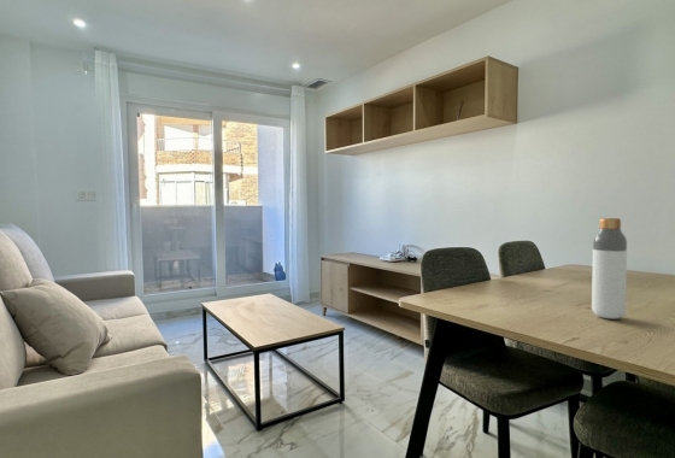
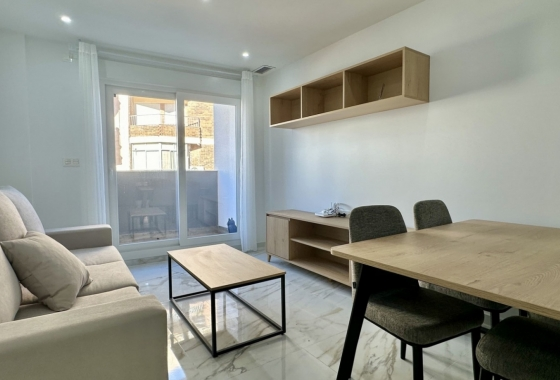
- bottle [591,217,628,321]
